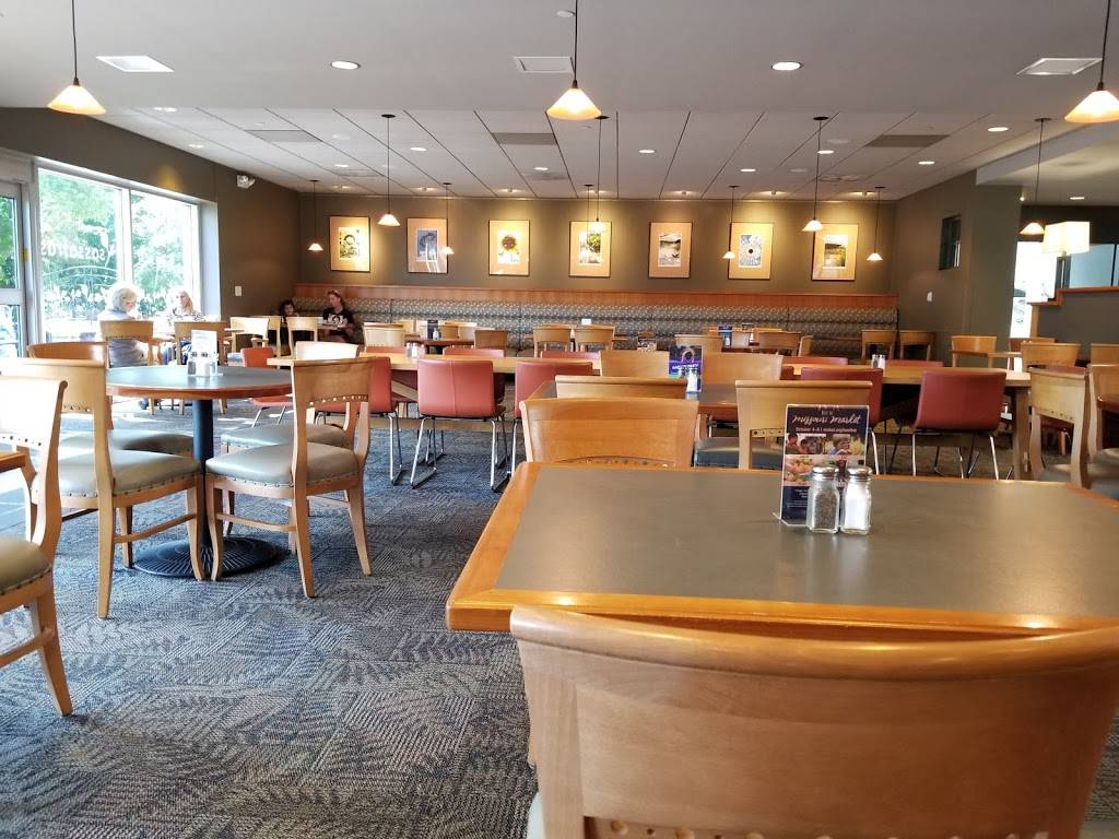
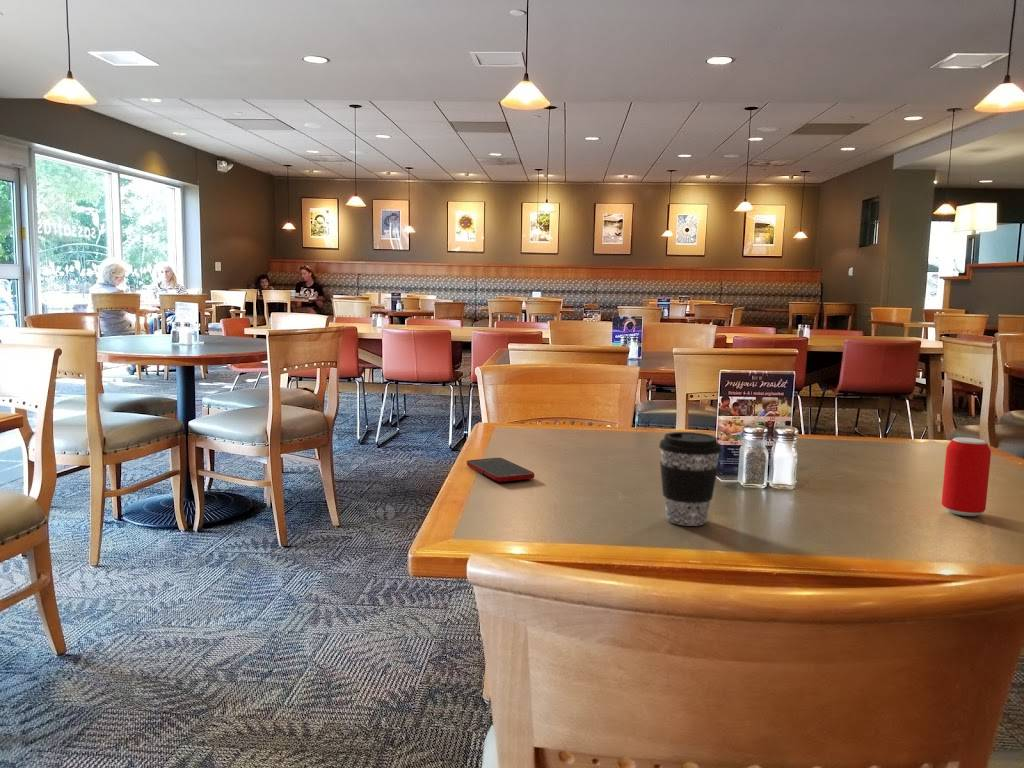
+ cell phone [466,457,535,483]
+ beverage can [941,436,992,517]
+ coffee cup [658,431,723,527]
